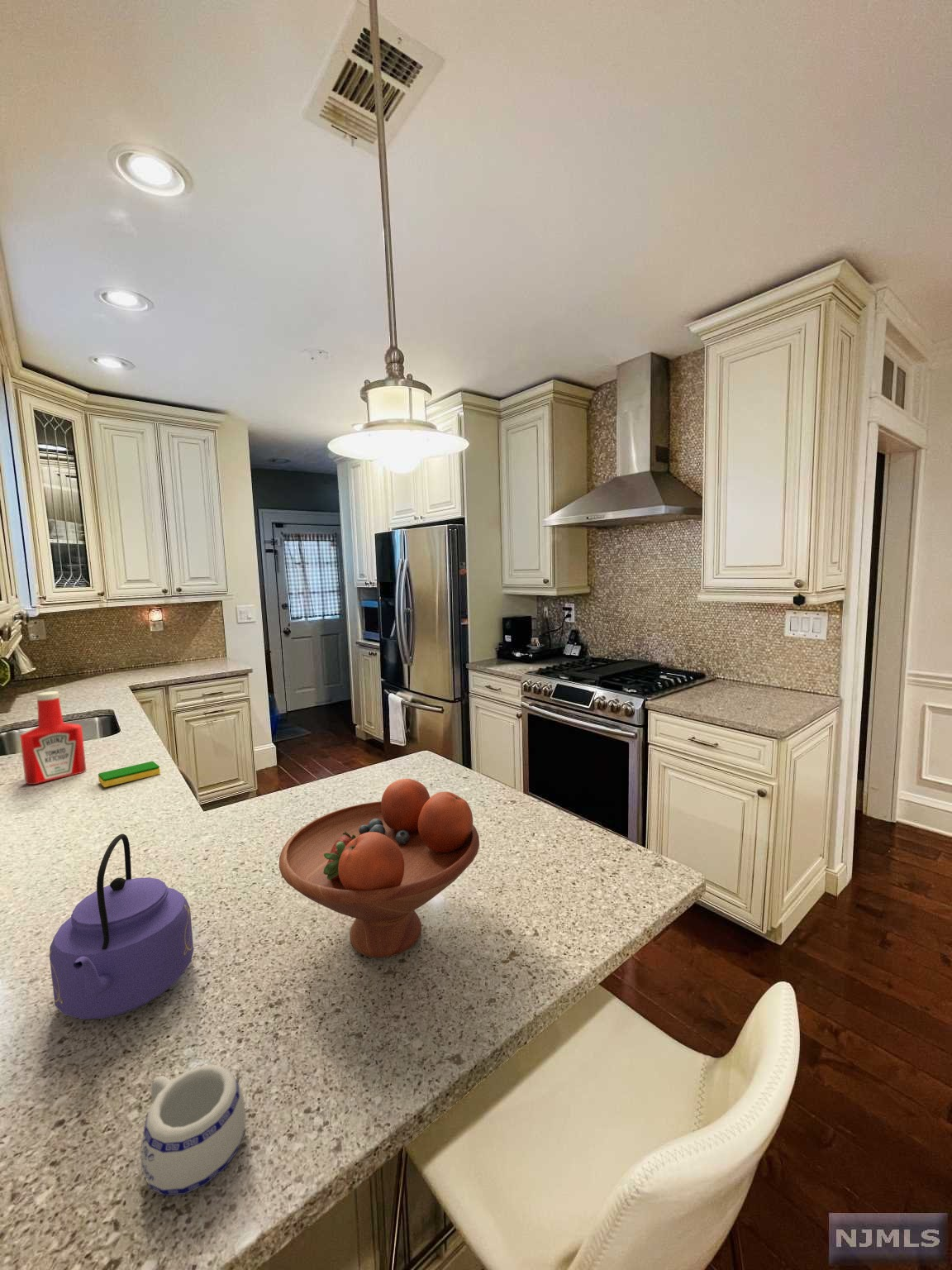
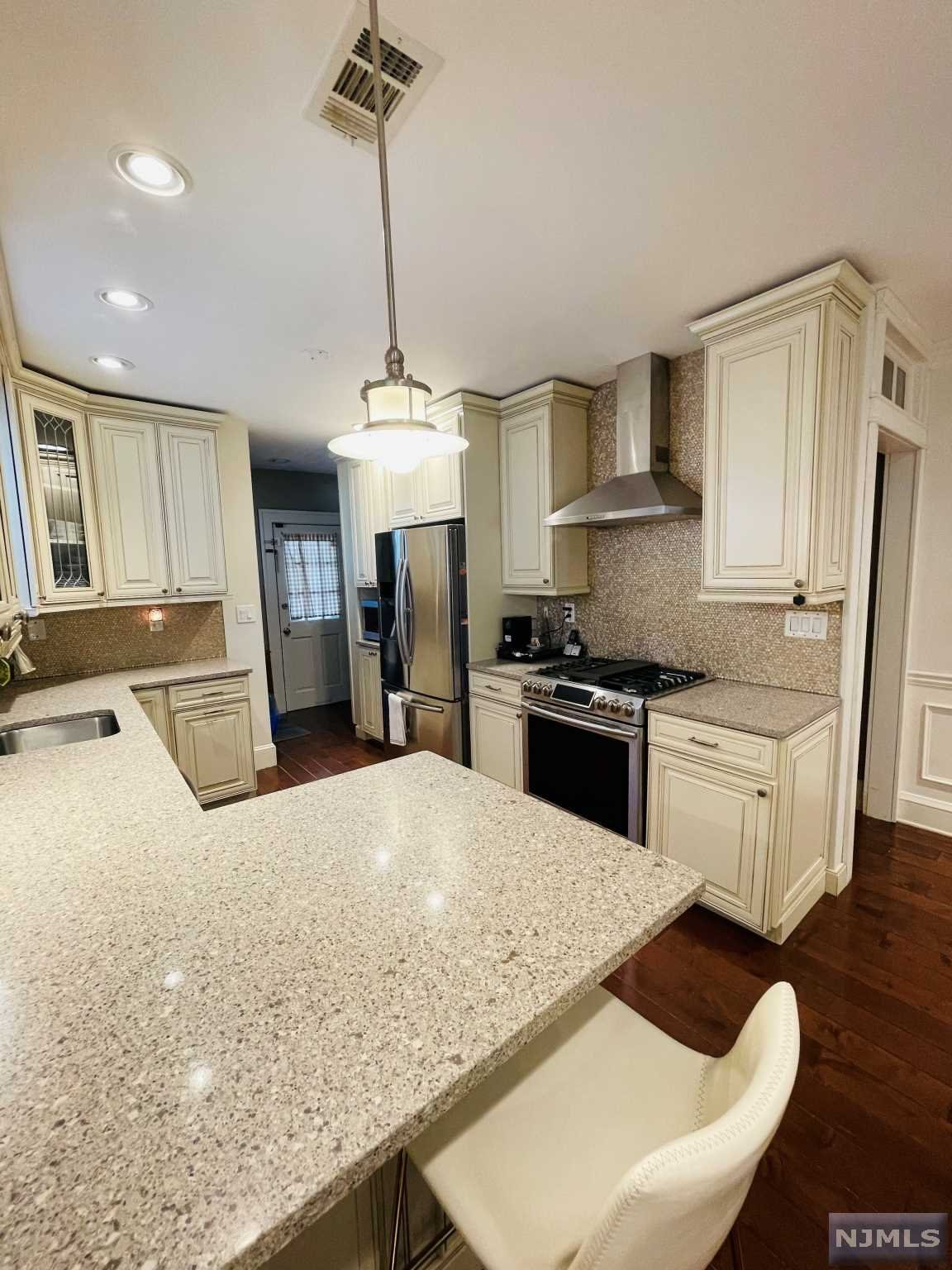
- mug [140,1064,247,1196]
- kettle [49,833,194,1020]
- soap bottle [19,690,87,785]
- fruit bowl [278,778,480,958]
- dish sponge [98,761,161,788]
